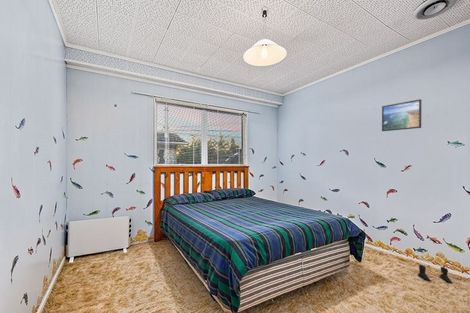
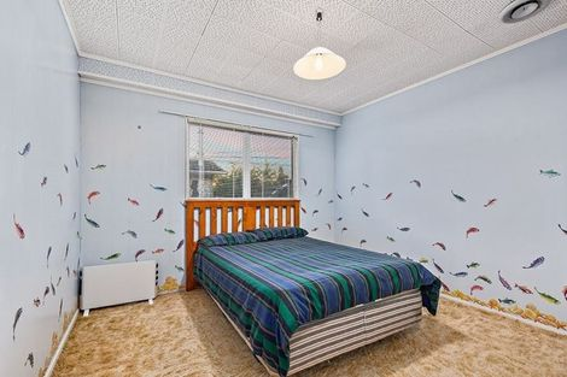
- boots [417,264,454,284]
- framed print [381,98,422,132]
